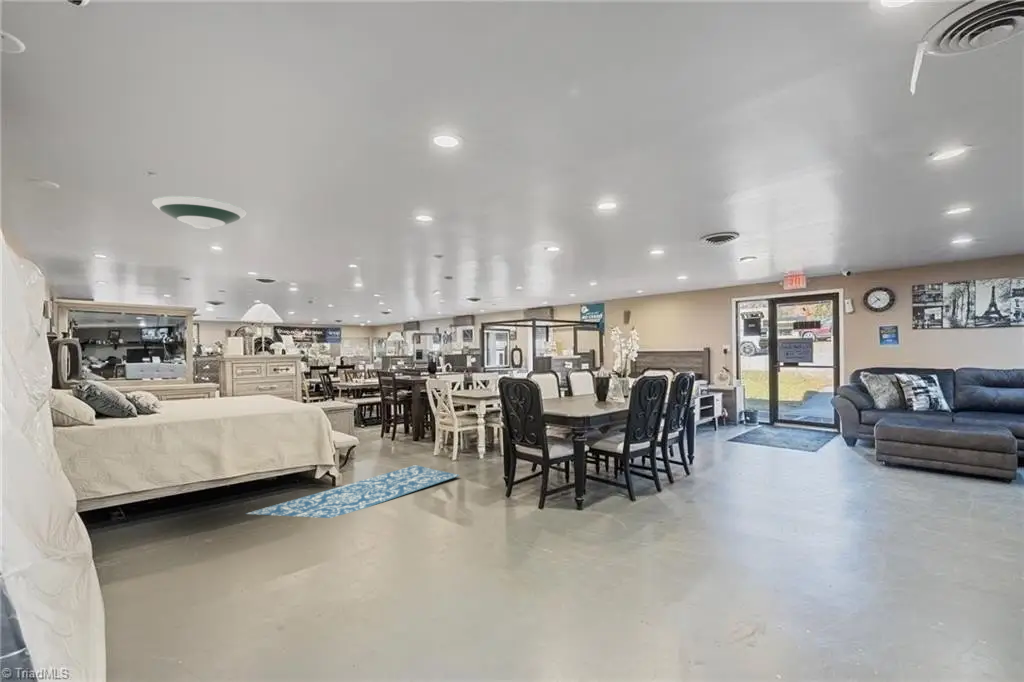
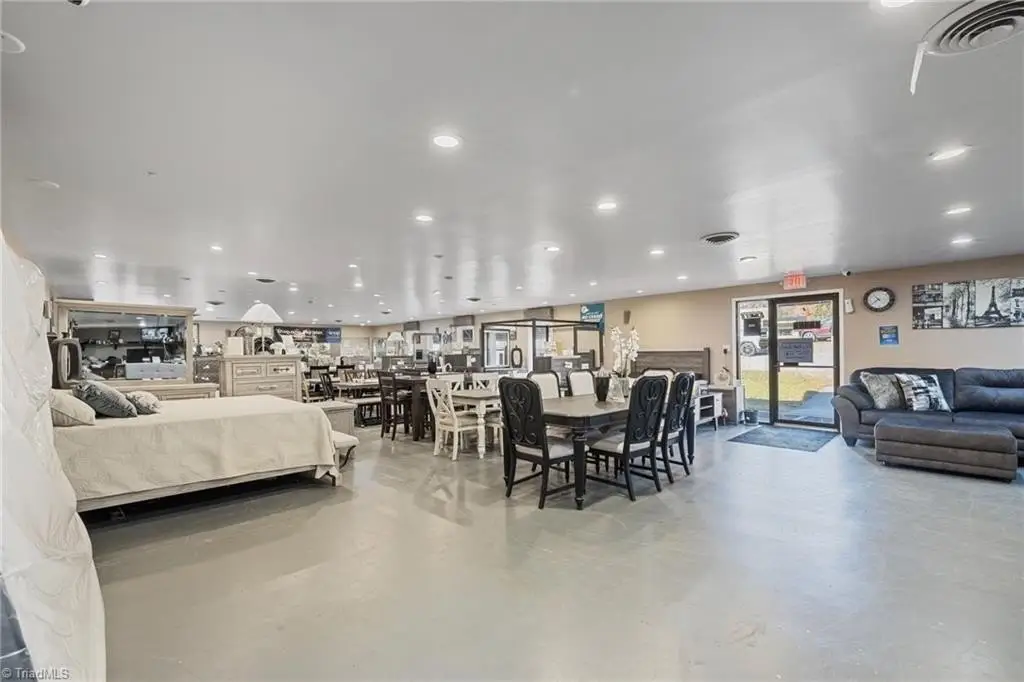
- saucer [151,195,248,230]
- rug [245,464,461,519]
